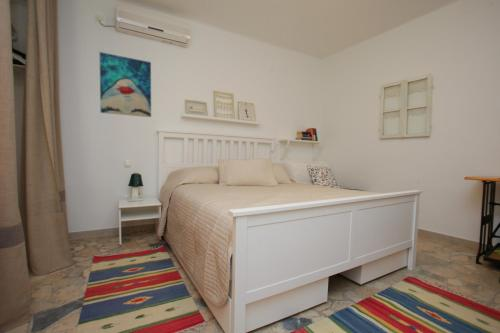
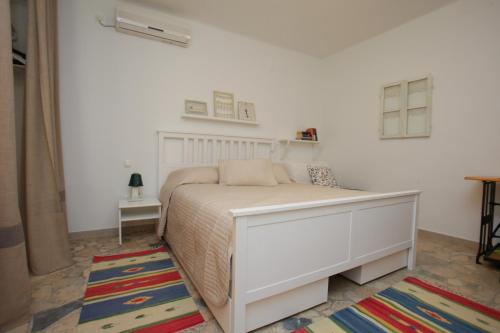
- wall art [99,51,152,118]
